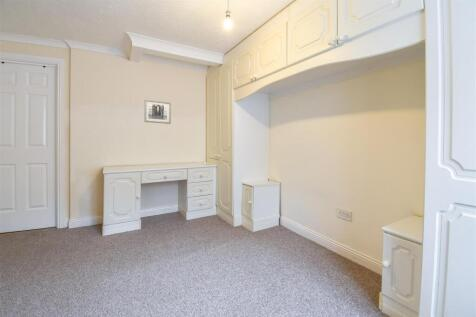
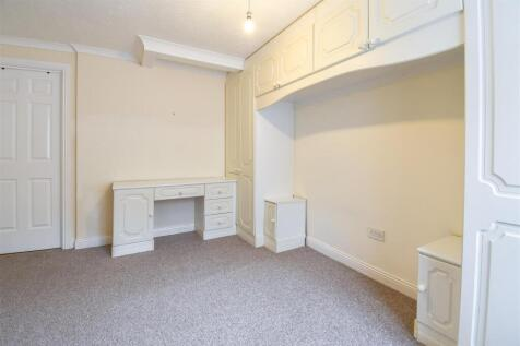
- wall art [143,98,172,125]
